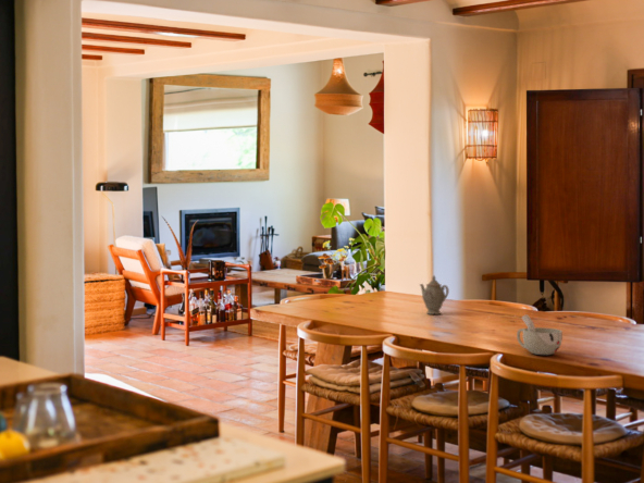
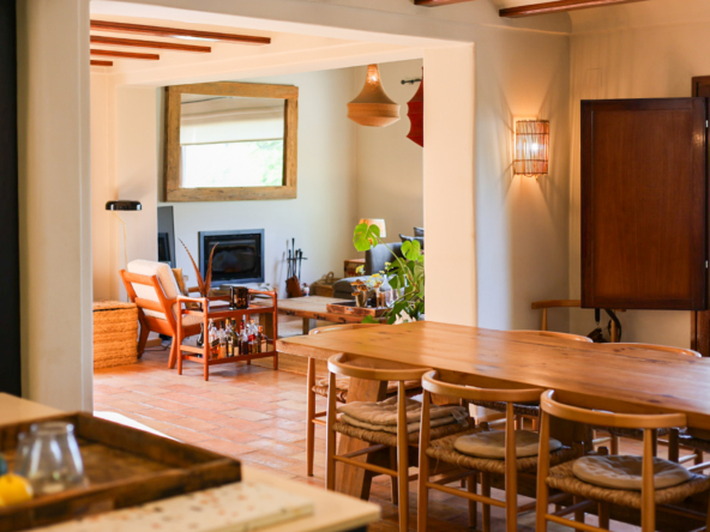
- chinaware [418,274,450,315]
- cup [516,313,564,356]
